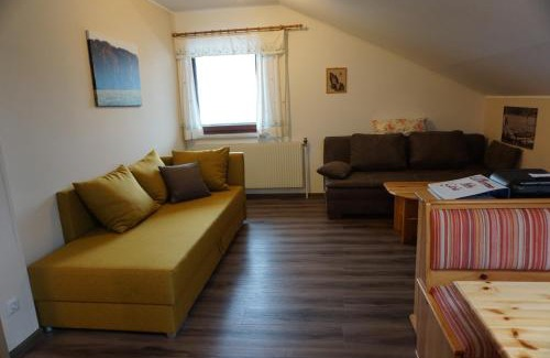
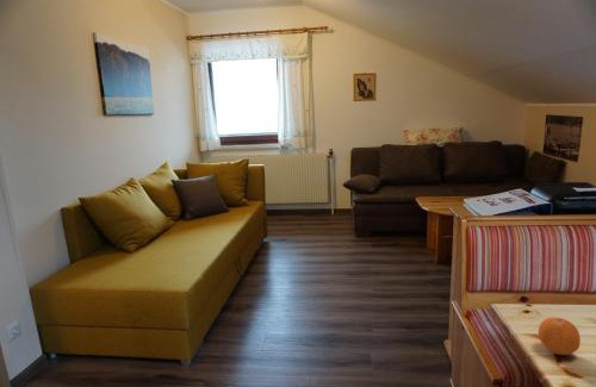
+ fruit [536,317,582,356]
